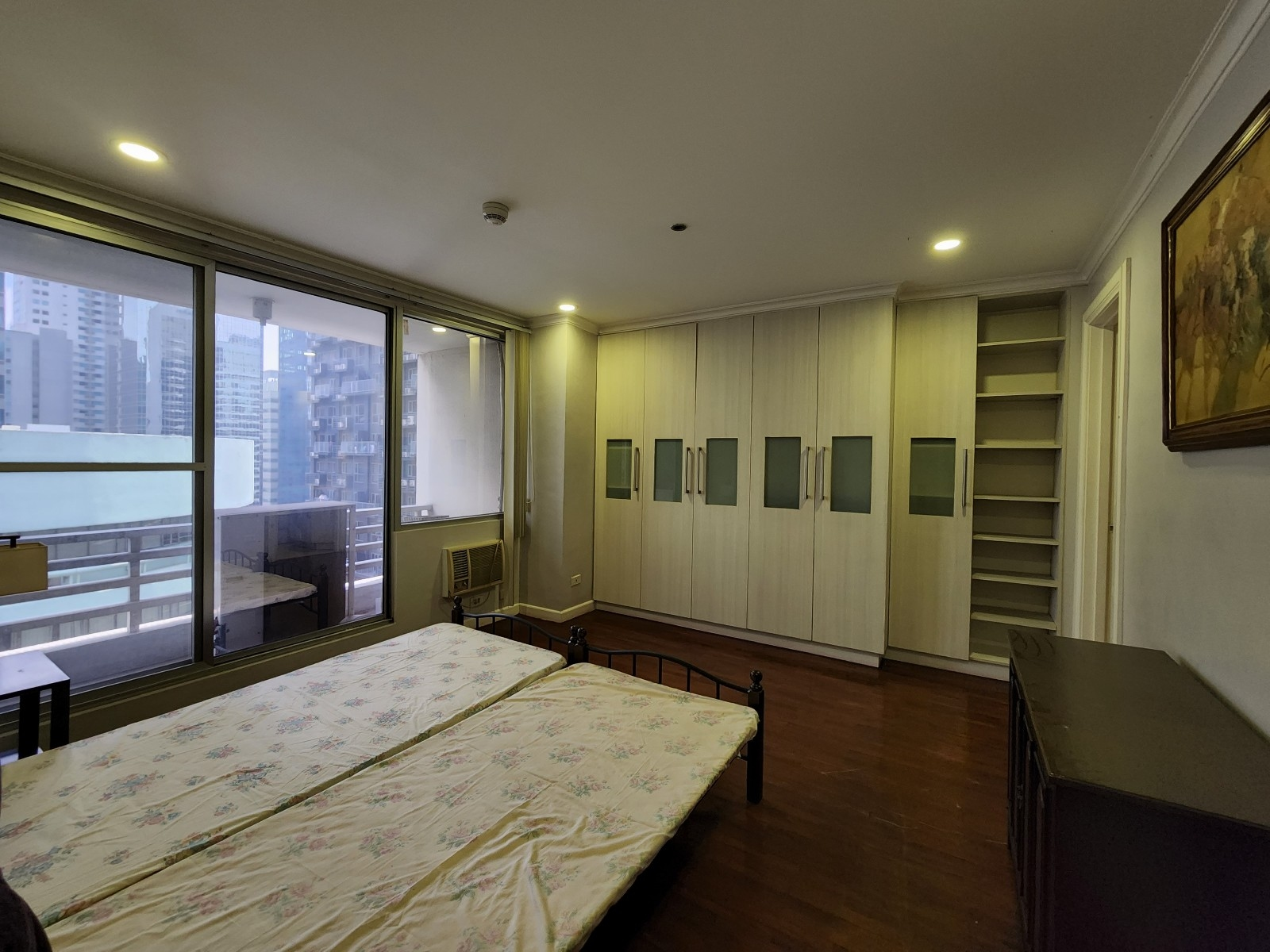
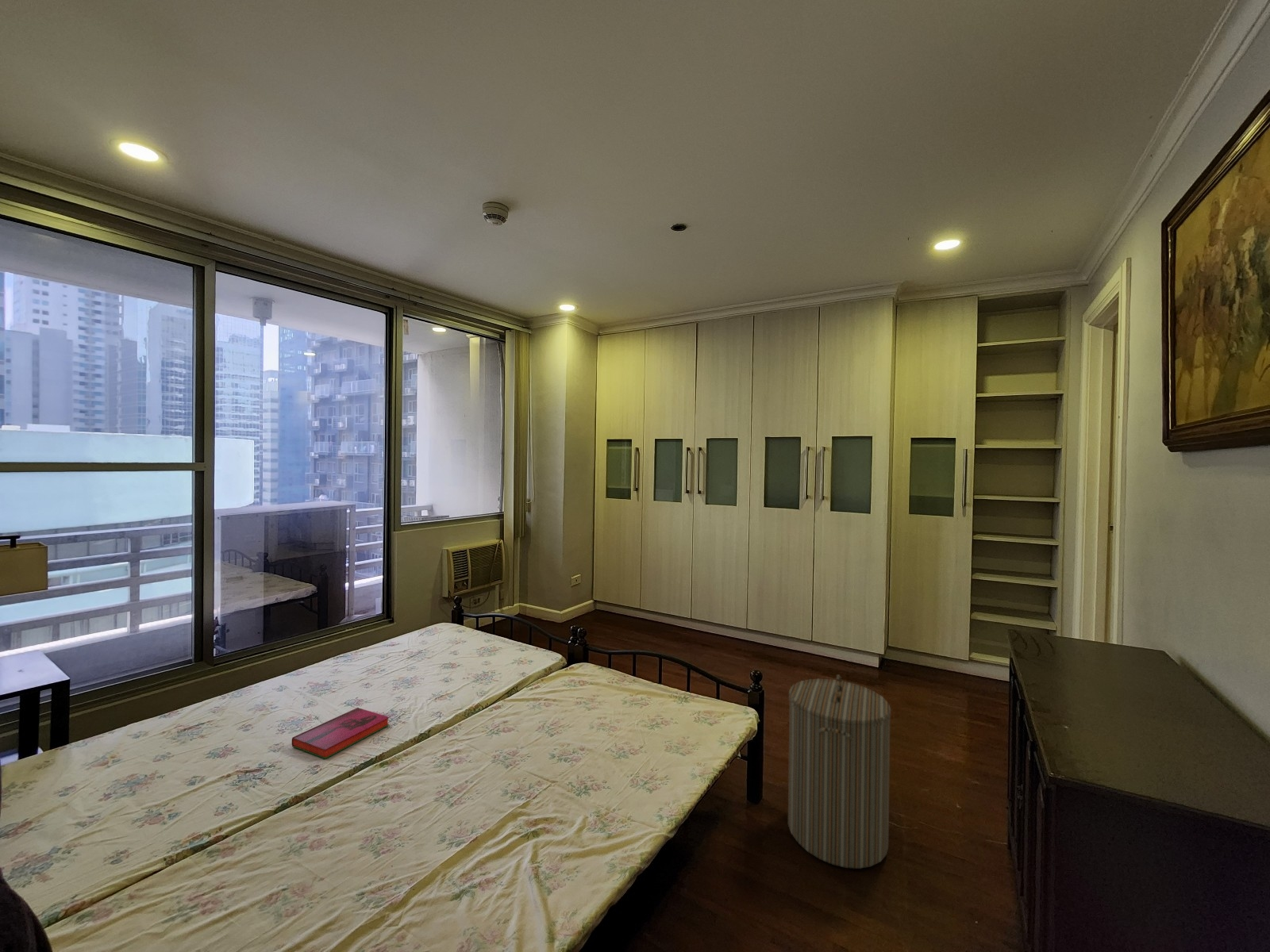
+ laundry hamper [787,674,892,869]
+ hardback book [291,707,390,759]
